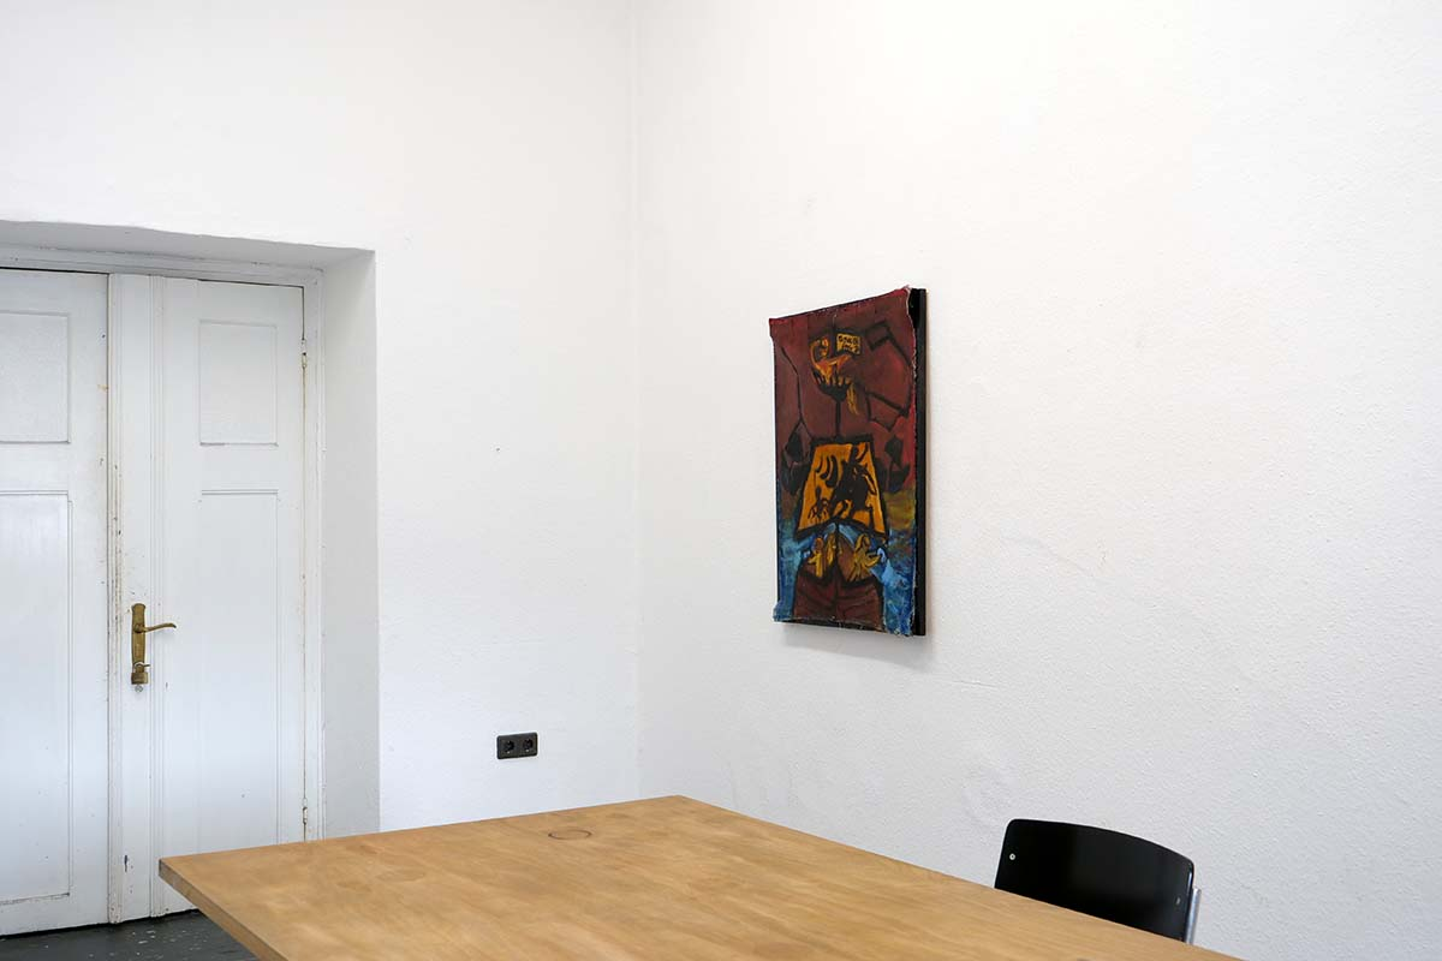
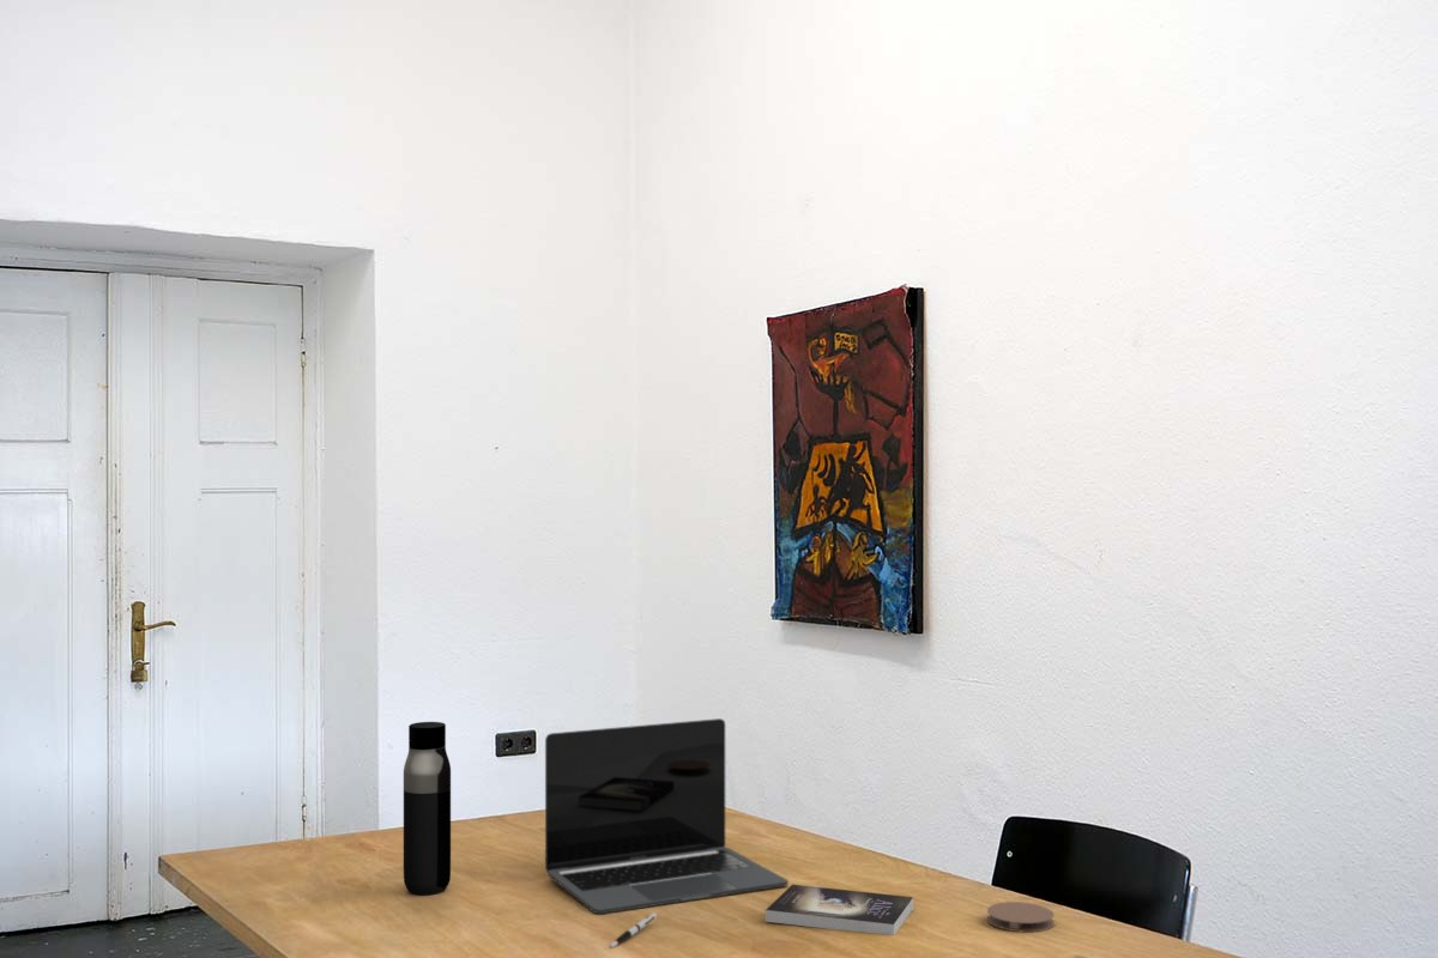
+ laptop [544,717,790,915]
+ book [765,884,914,936]
+ water bottle [403,721,452,896]
+ coaster [986,901,1056,933]
+ pen [608,912,658,950]
